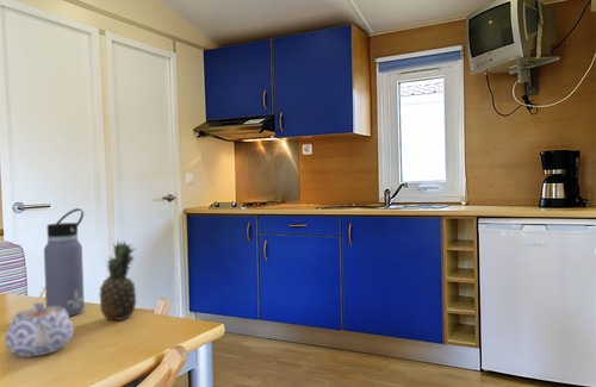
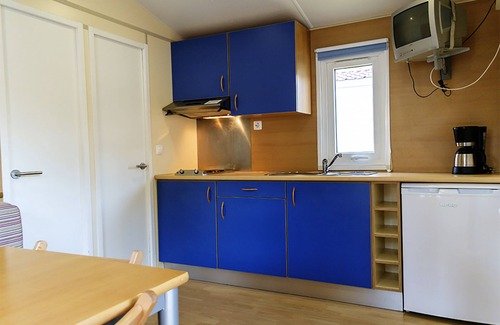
- fruit [98,238,137,322]
- water bottle [43,207,86,317]
- teapot [4,301,75,357]
